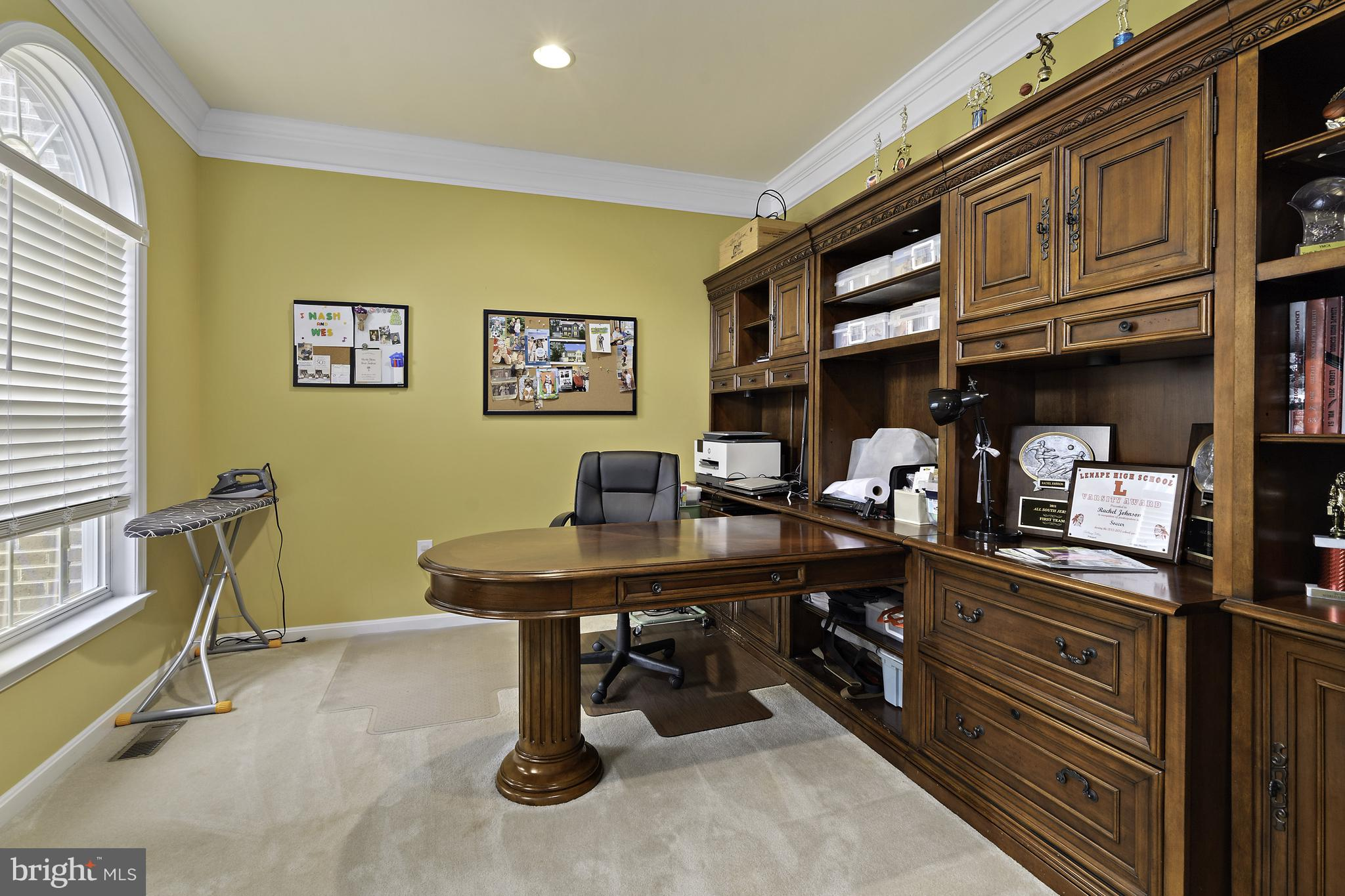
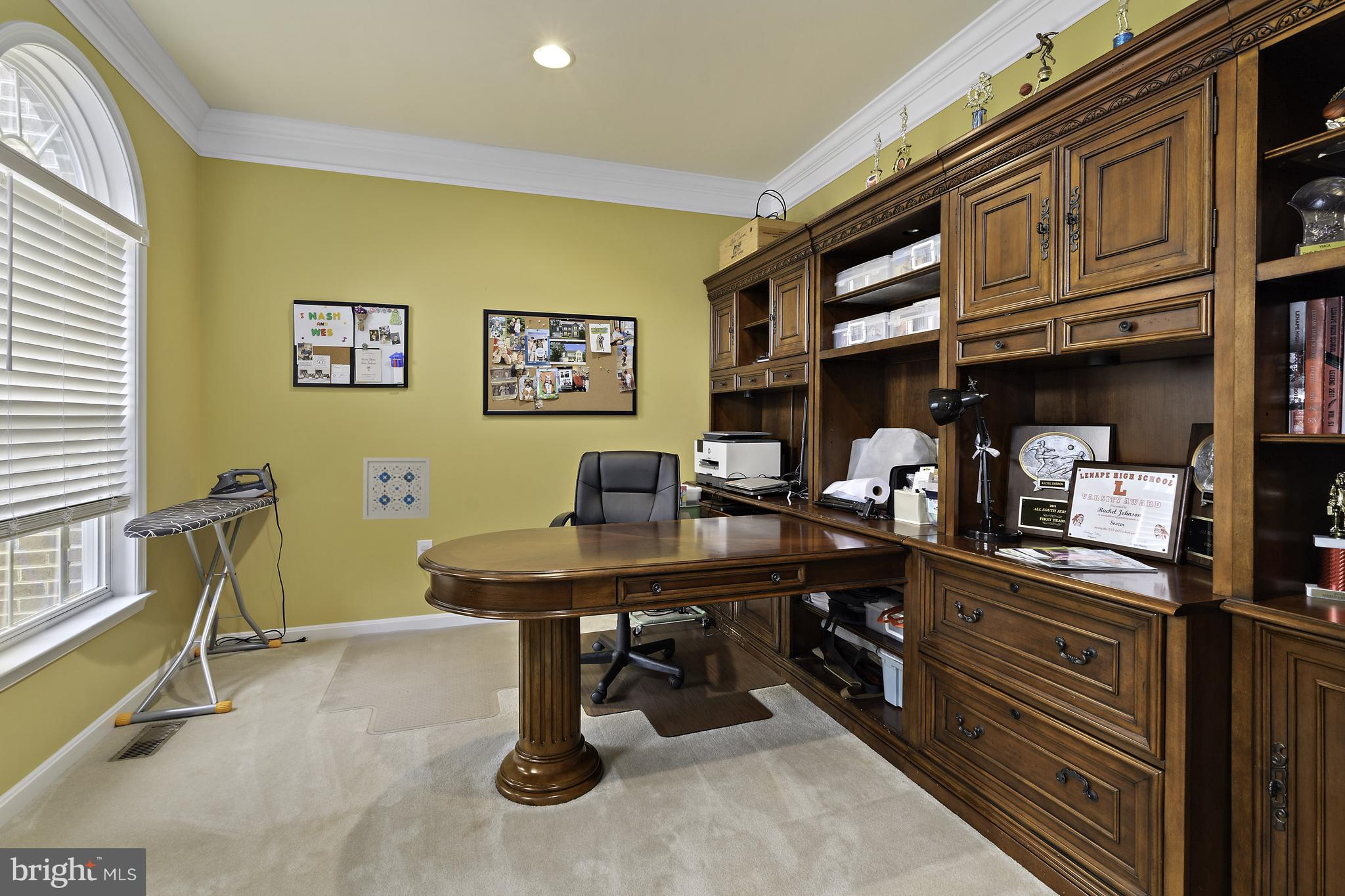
+ wall art [363,457,431,521]
